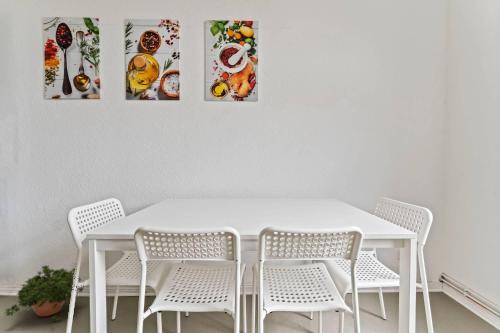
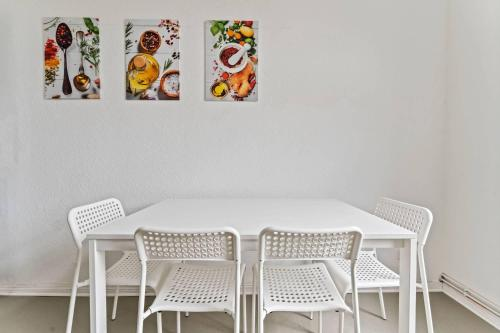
- potted plant [3,264,85,323]
